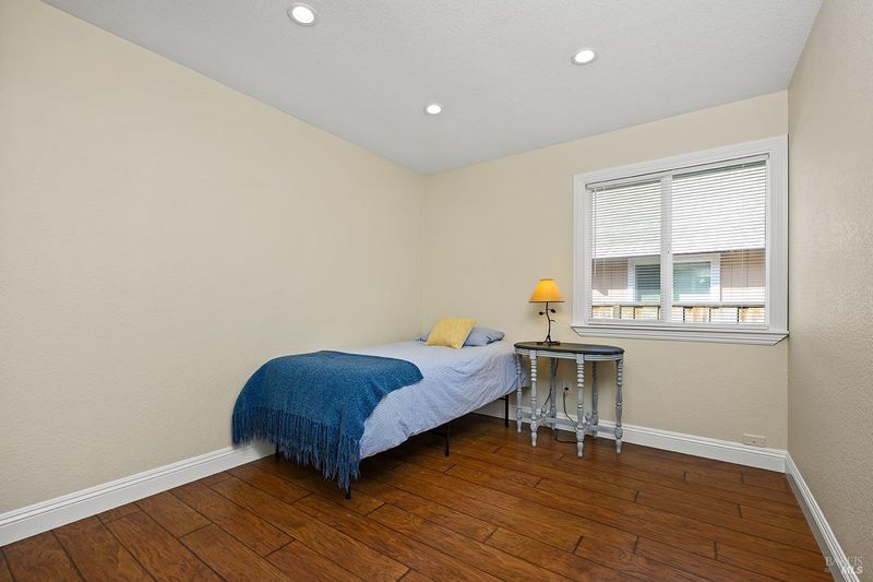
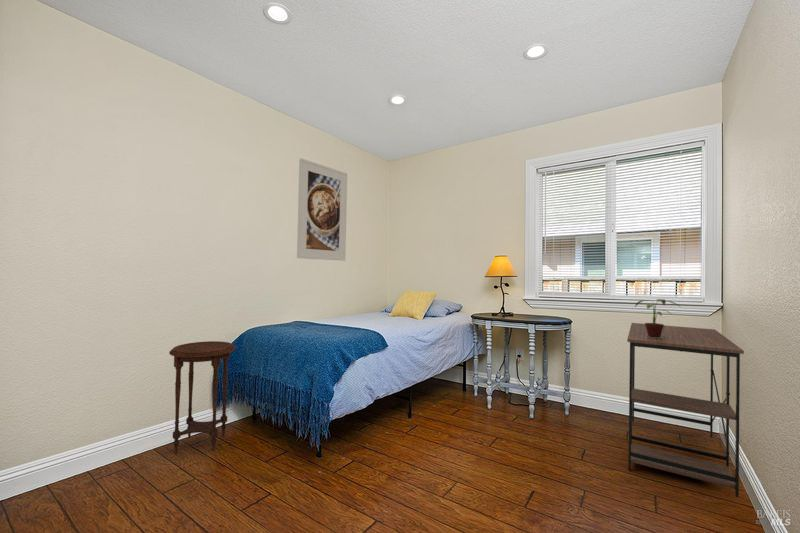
+ desk [626,322,745,498]
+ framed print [296,157,348,262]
+ side table [168,340,237,455]
+ potted plant [634,298,680,338]
